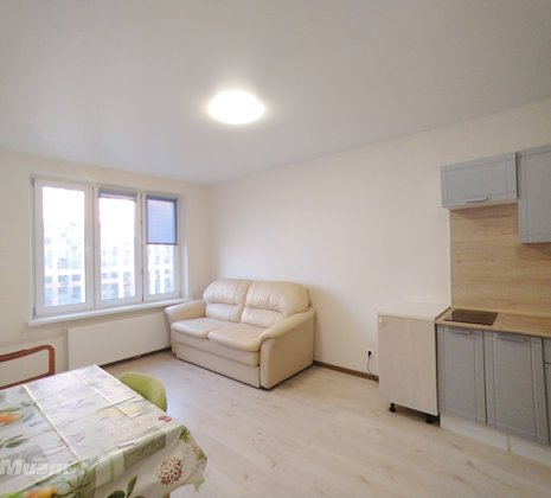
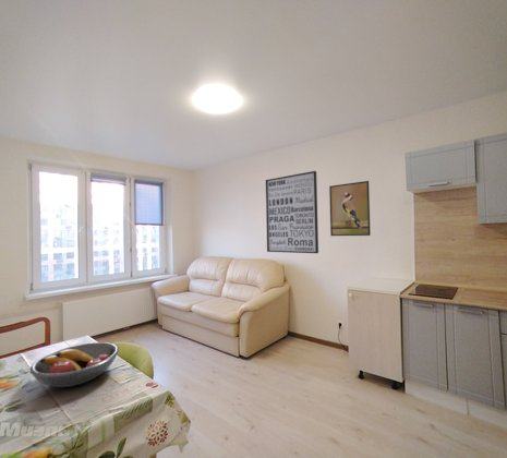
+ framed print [328,180,372,237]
+ wall art [265,170,319,254]
+ fruit bowl [28,341,120,388]
